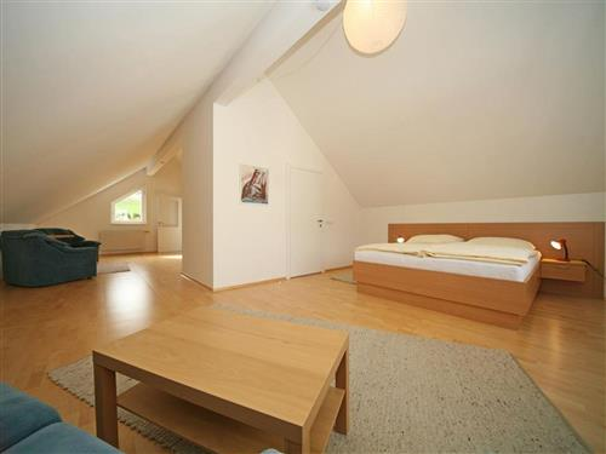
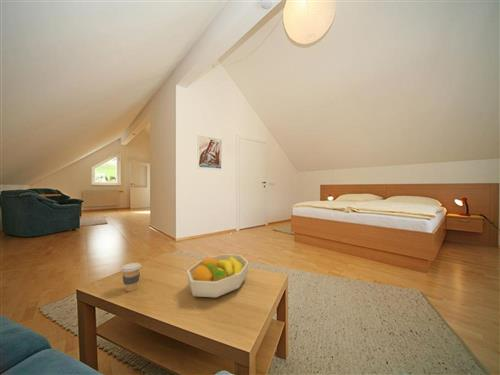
+ coffee cup [120,262,142,292]
+ fruit bowl [186,253,250,298]
